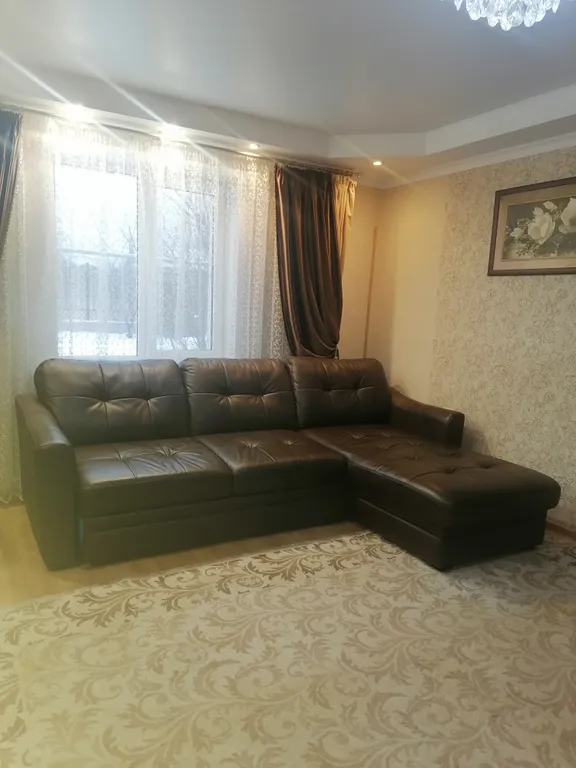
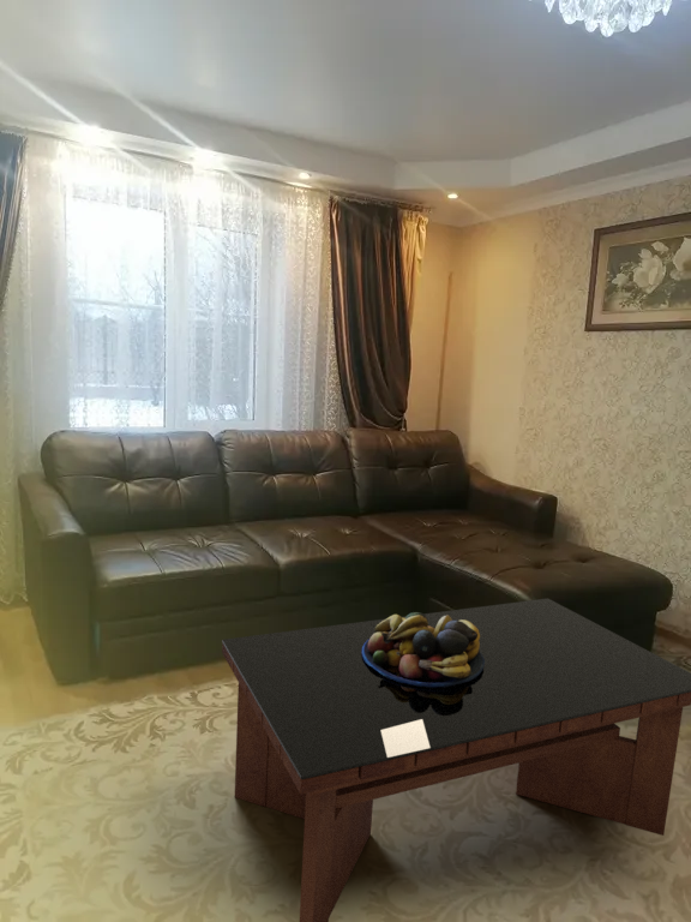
+ coffee table [221,598,691,922]
+ fruit bowl [362,611,485,688]
